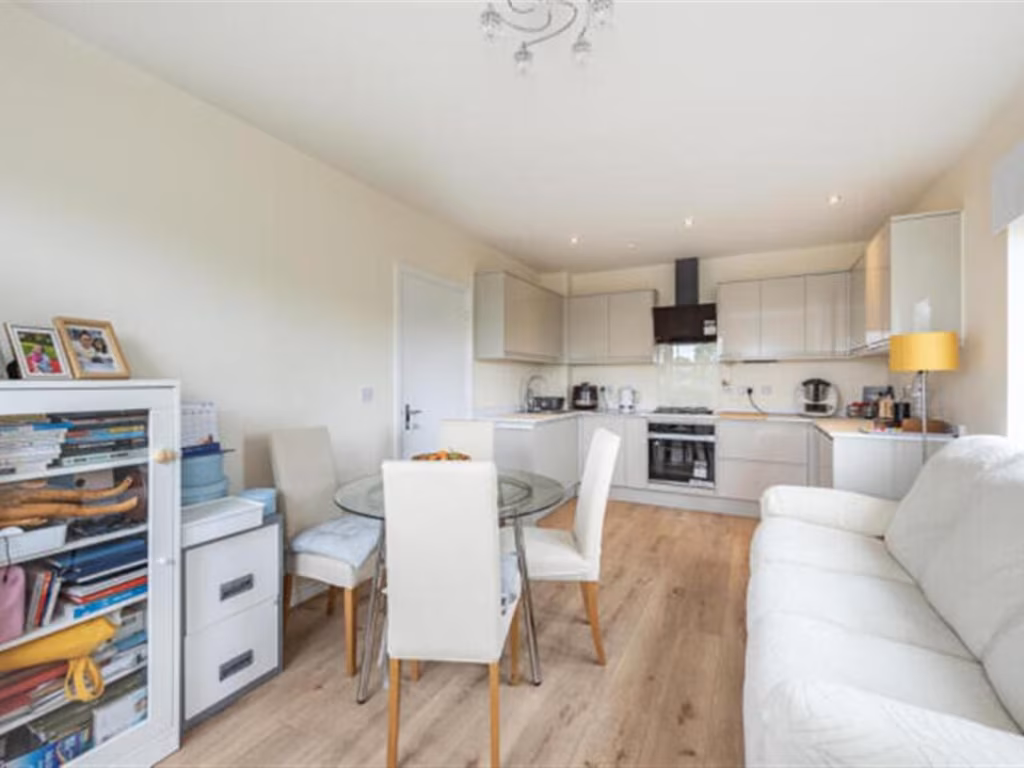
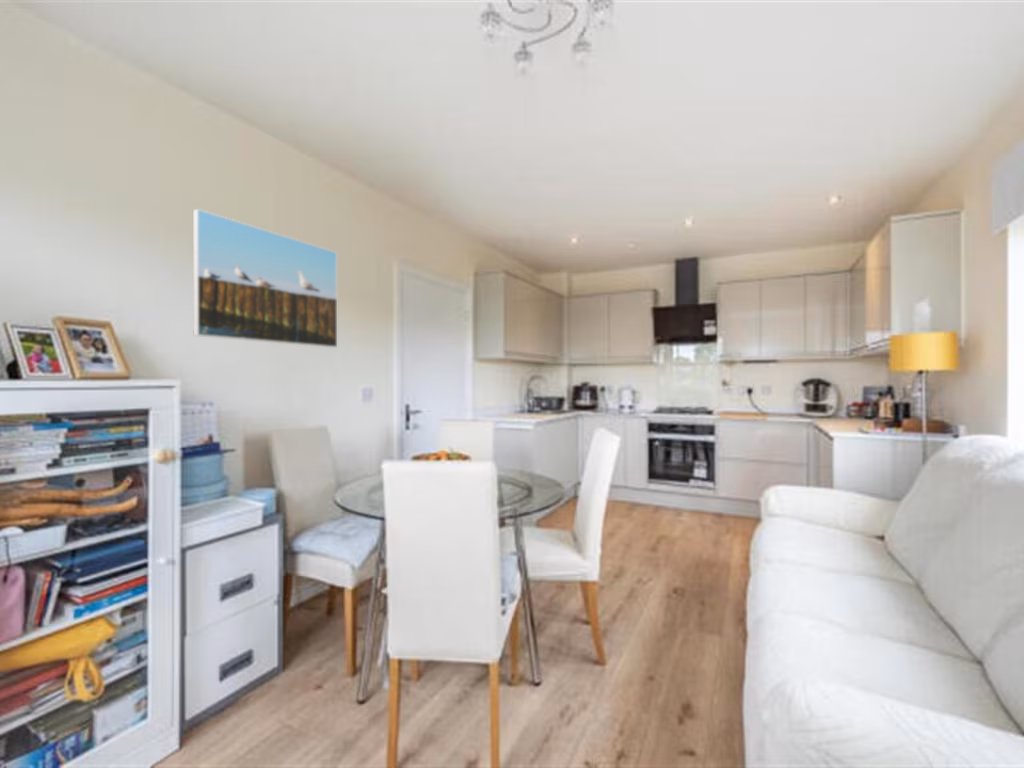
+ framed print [192,208,338,349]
